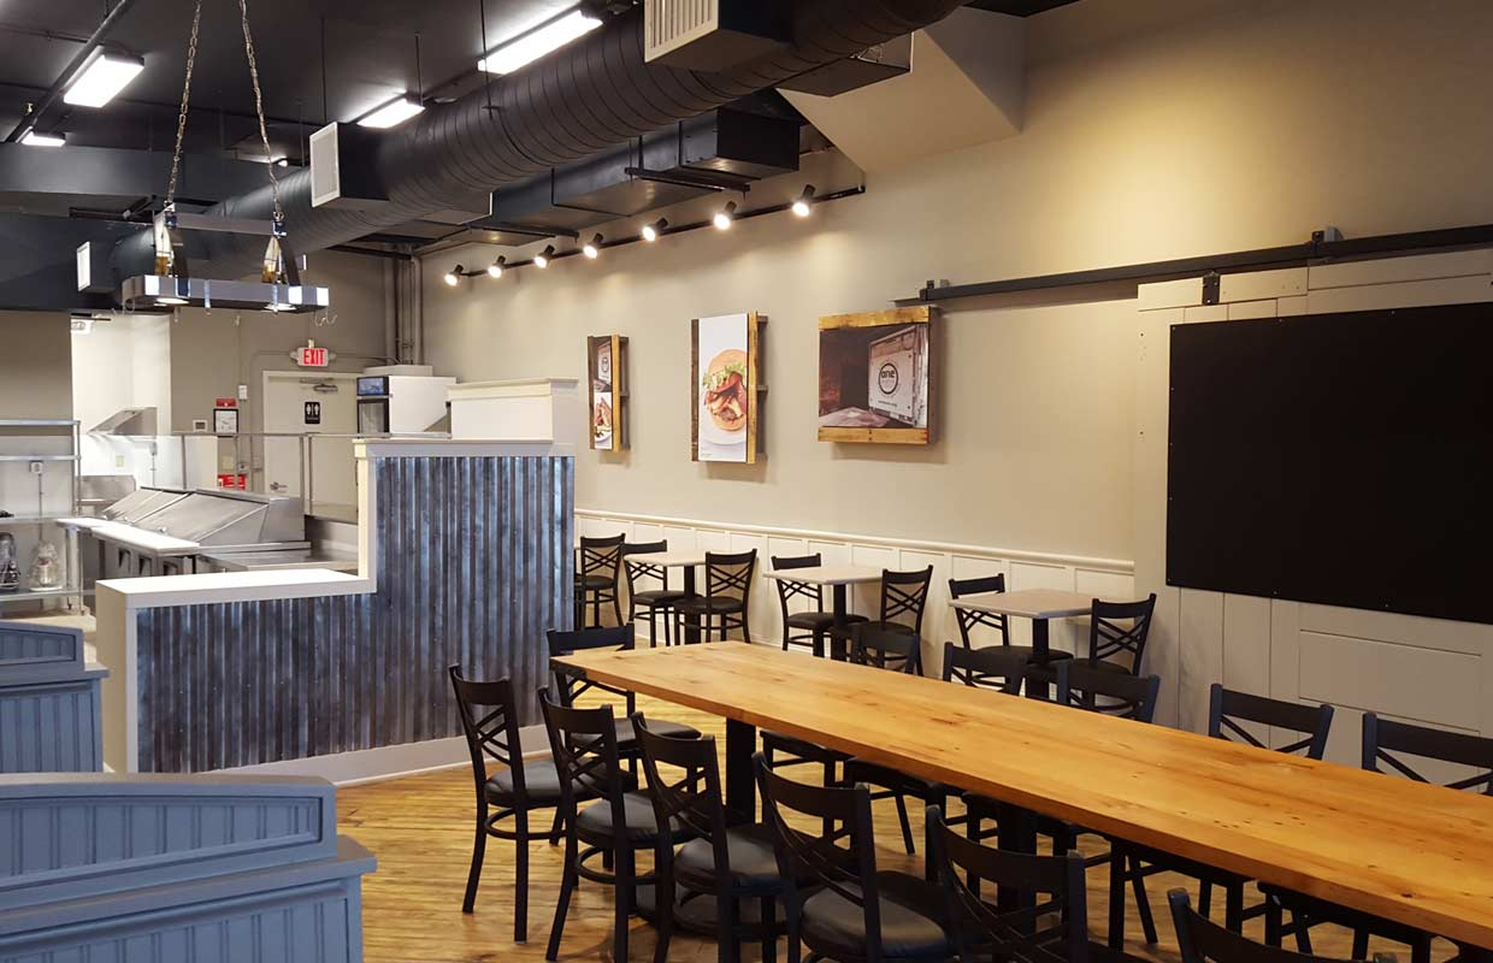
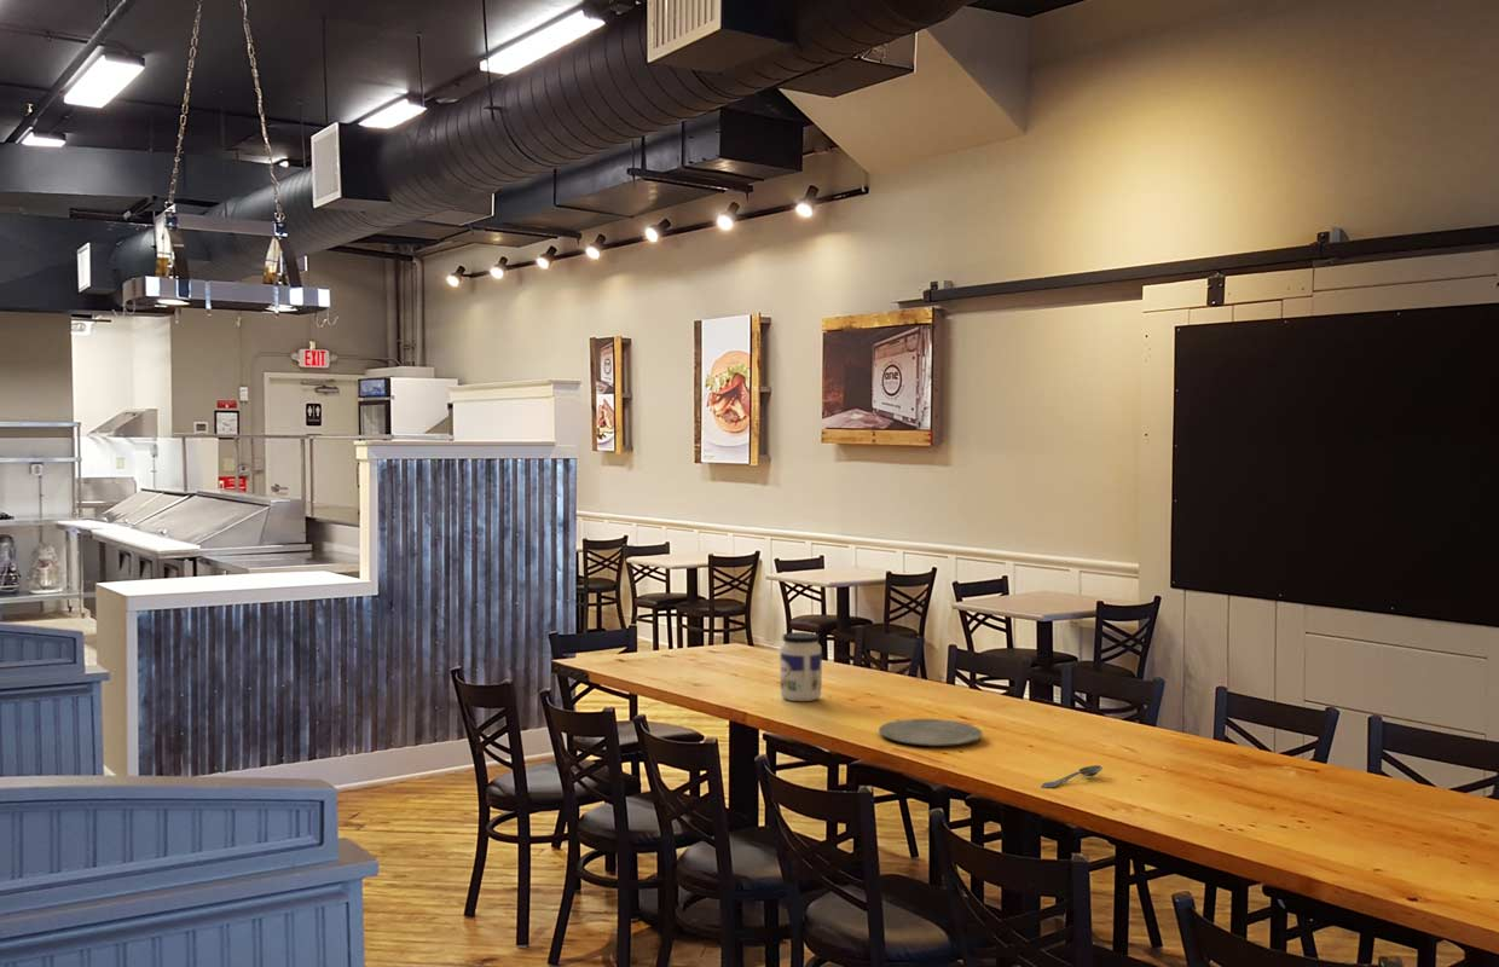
+ jar [780,631,823,702]
+ spoon [1040,764,1104,789]
+ plate [878,718,984,747]
